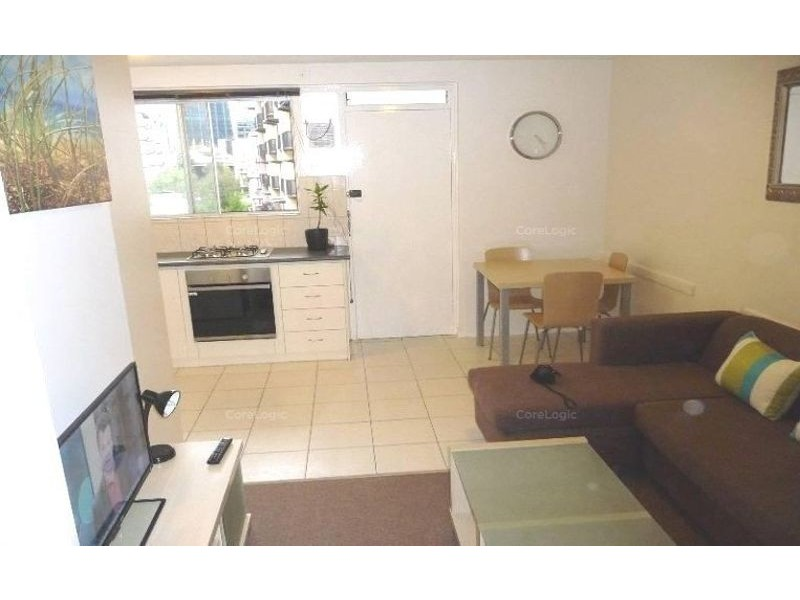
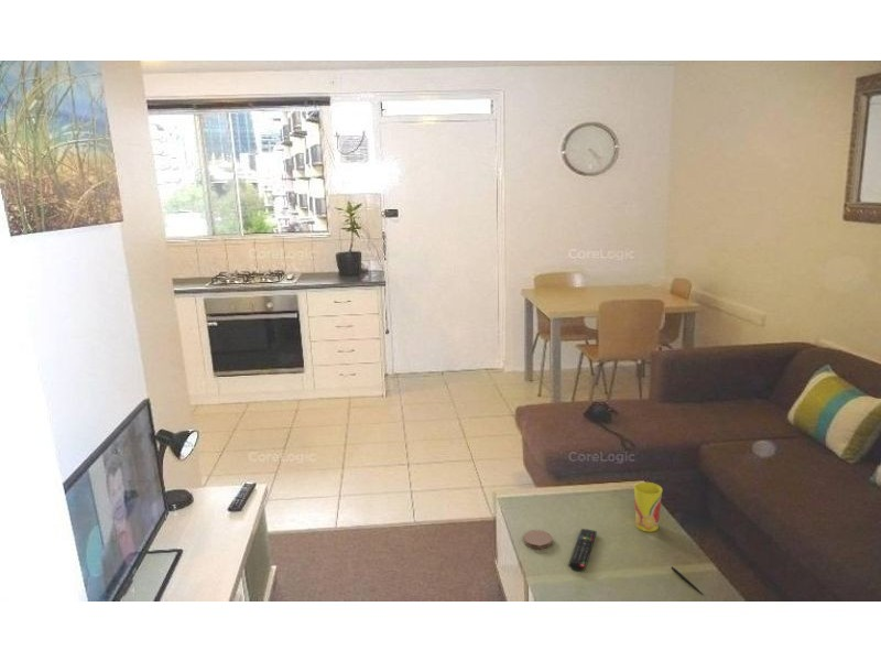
+ remote control [567,528,598,572]
+ pen [670,565,703,595]
+ cup [633,481,663,533]
+ coaster [523,529,553,550]
